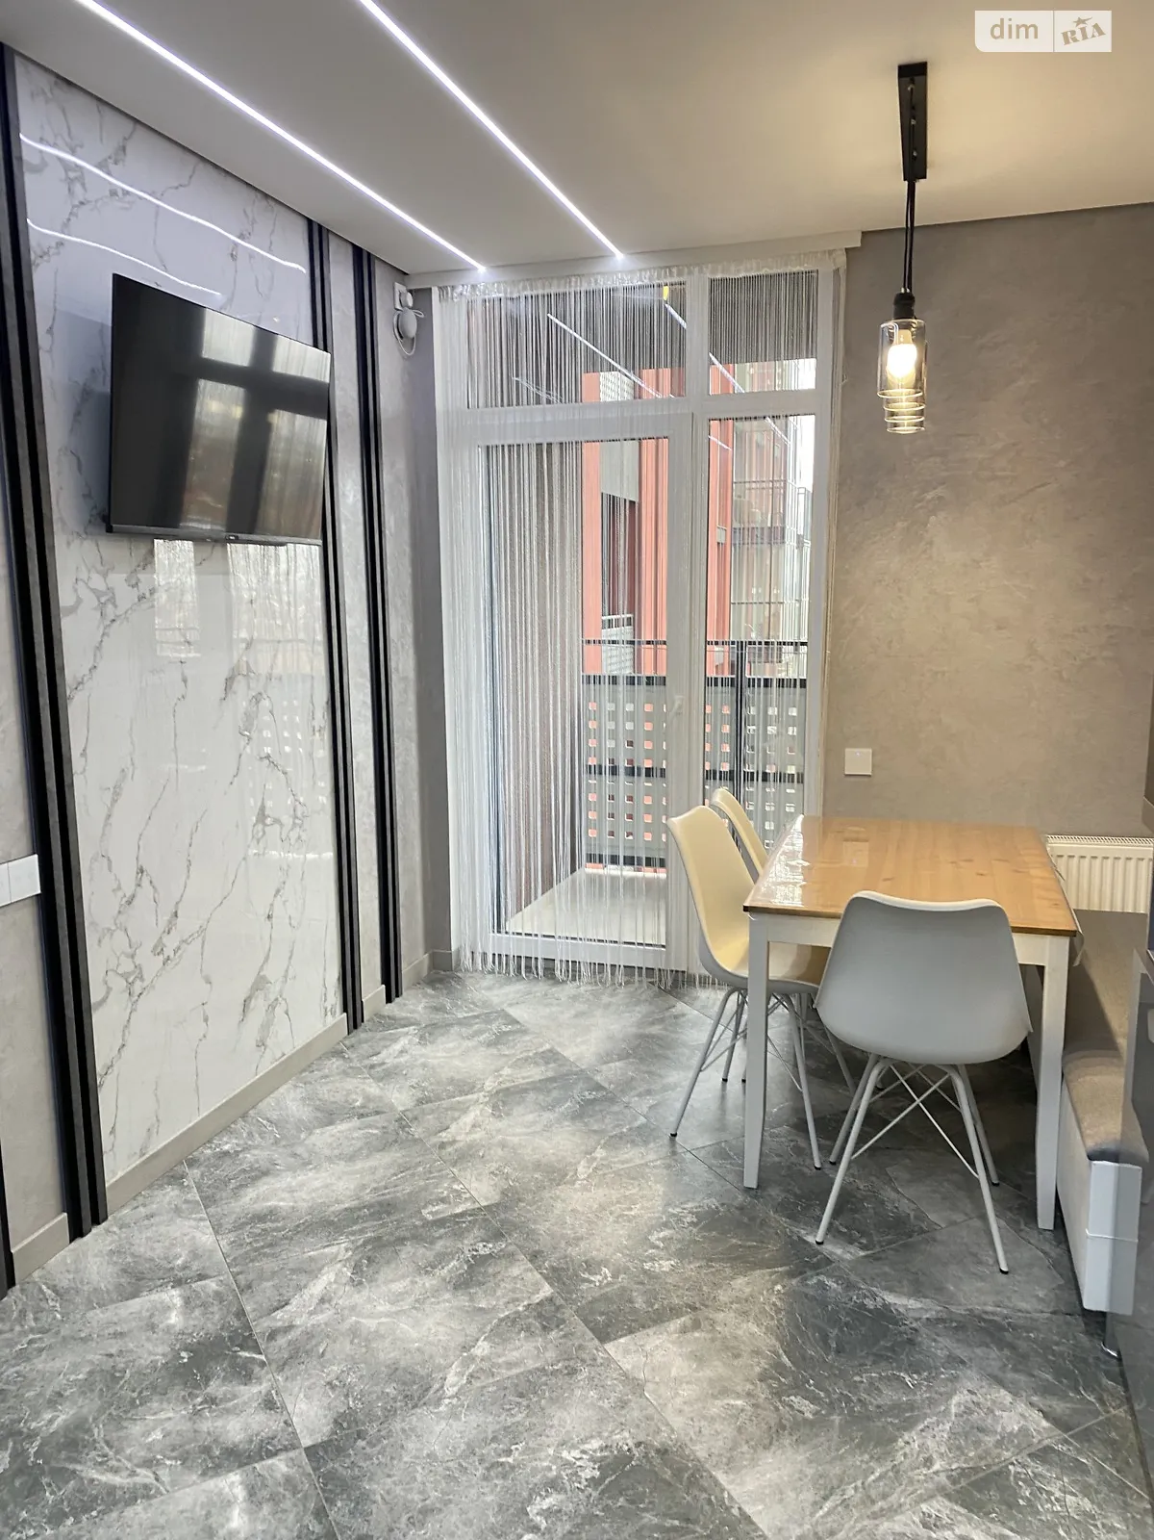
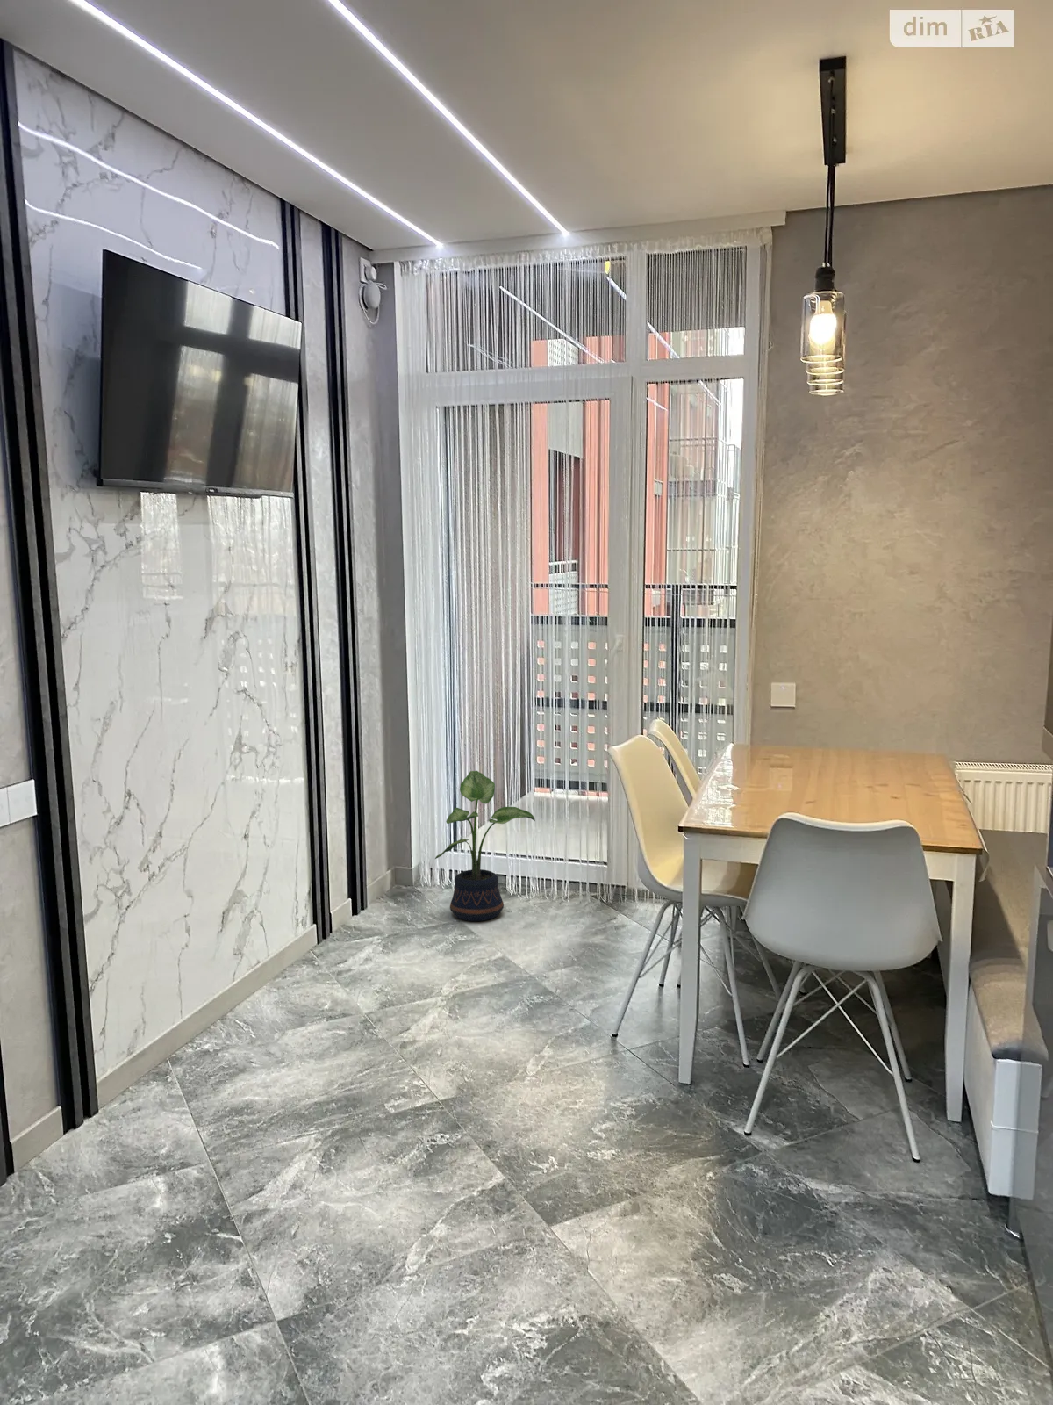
+ potted plant [435,770,536,922]
